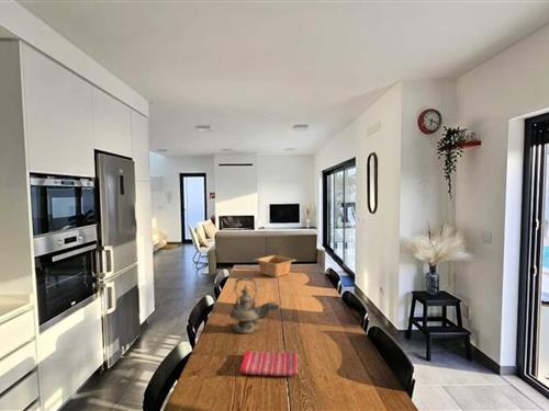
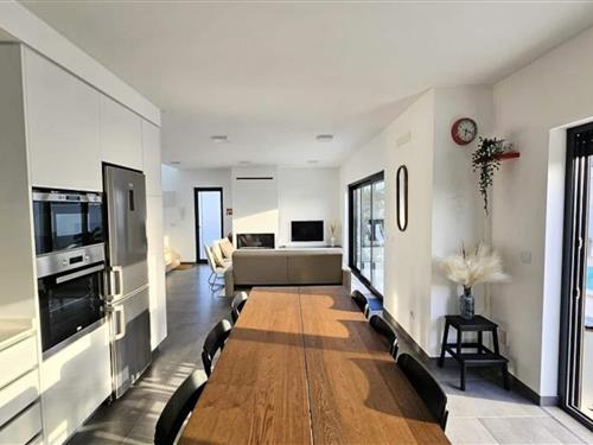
- serving bowl [253,254,298,278]
- teapot [228,277,281,334]
- dish towel [238,350,299,377]
